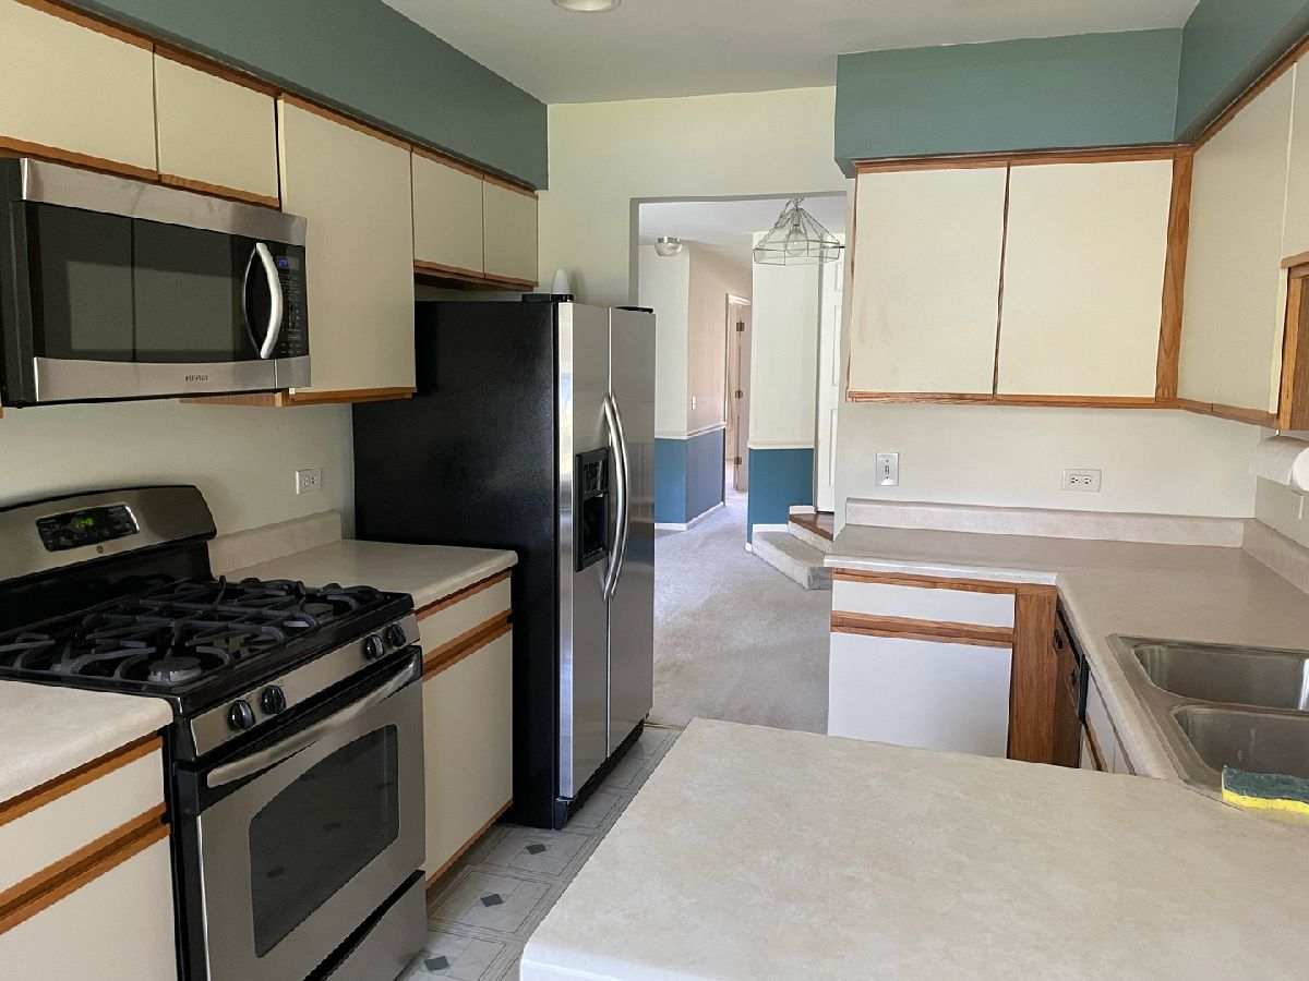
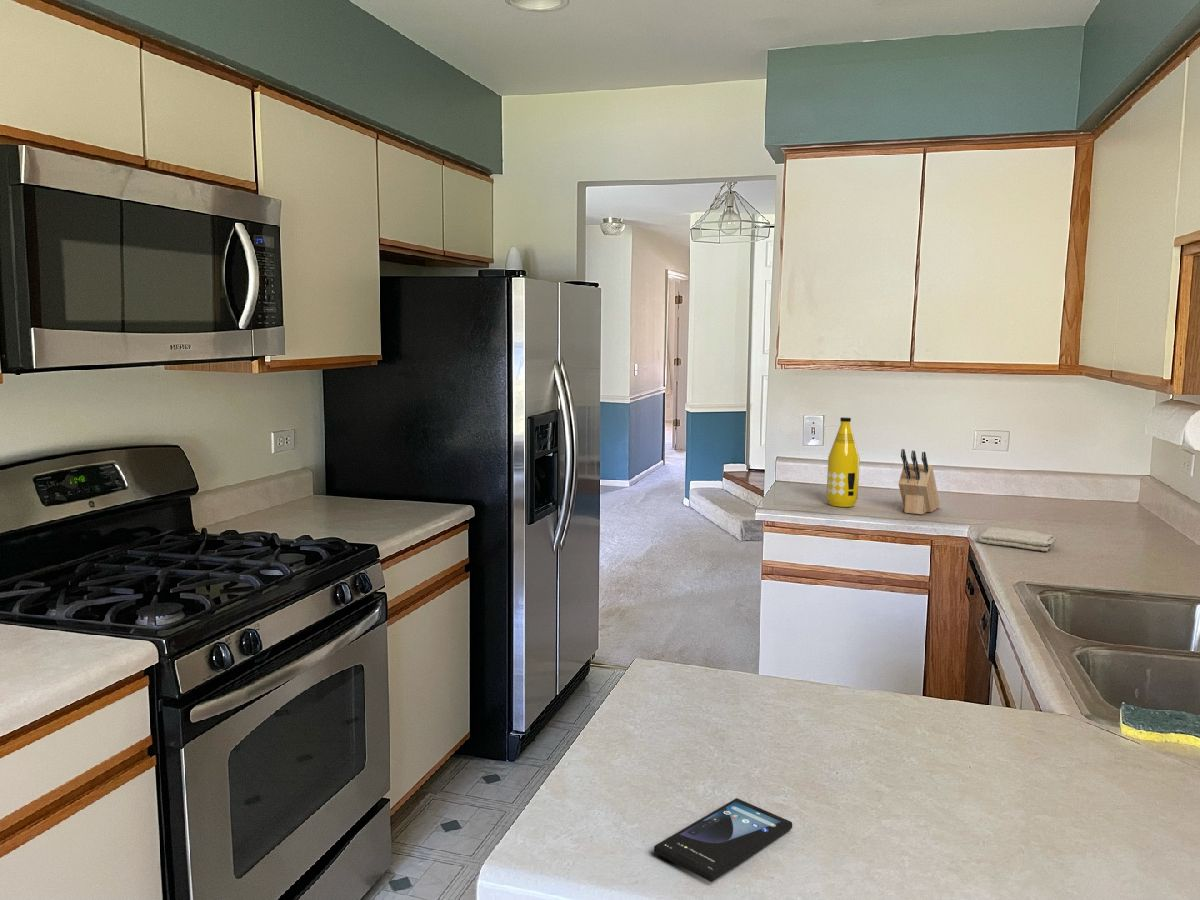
+ washcloth [977,526,1057,552]
+ smartphone [653,797,793,883]
+ bottle [825,416,861,508]
+ knife block [898,448,941,515]
